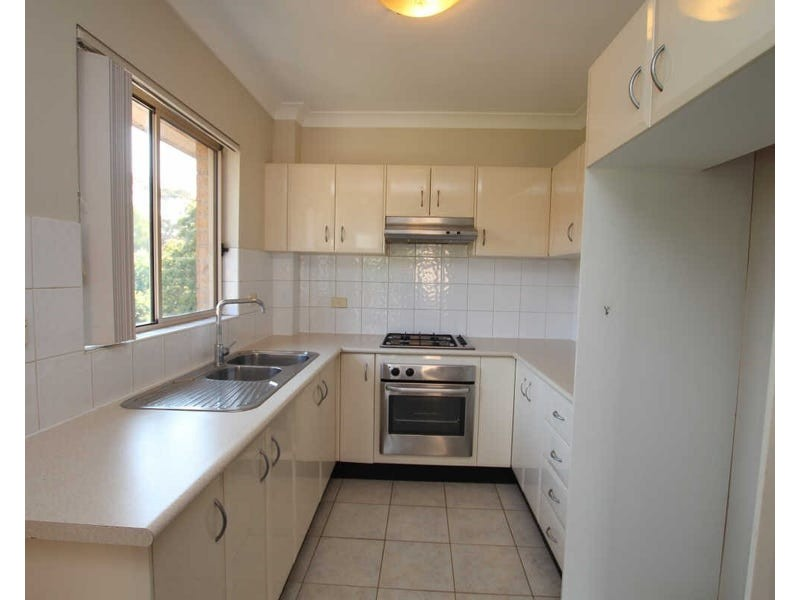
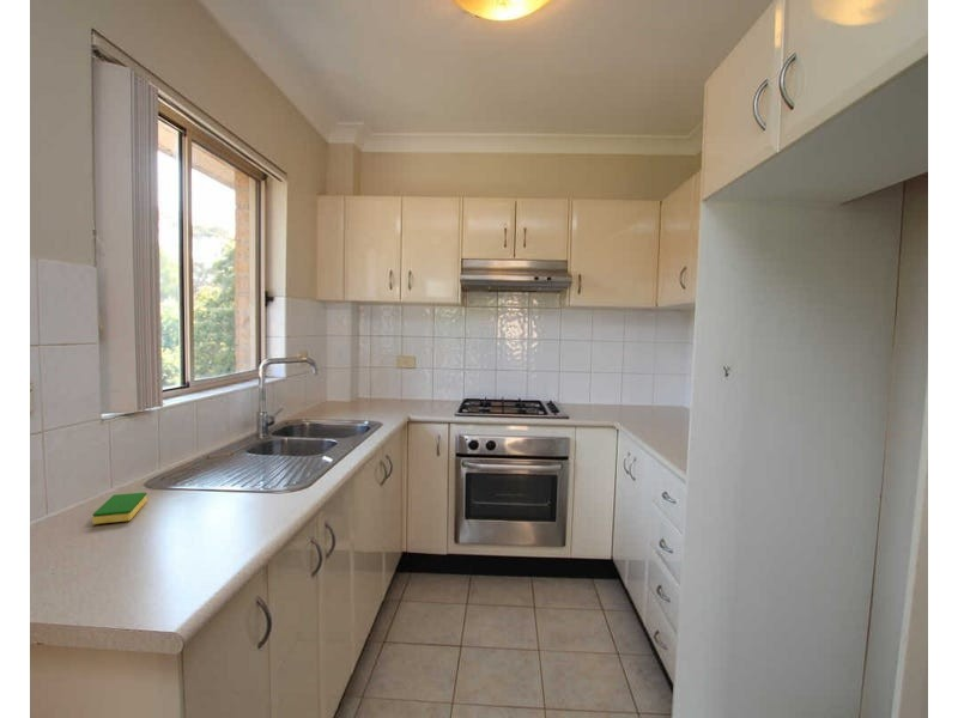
+ dish sponge [91,492,148,525]
